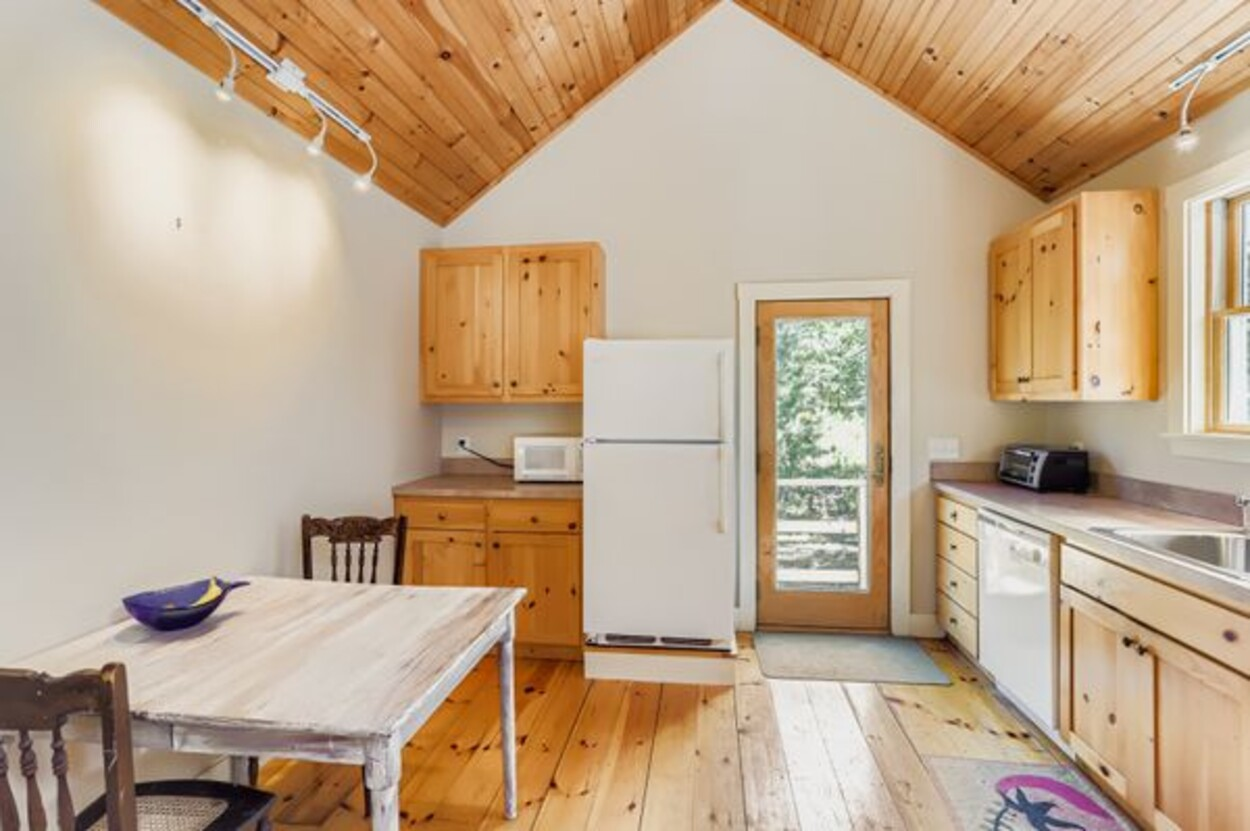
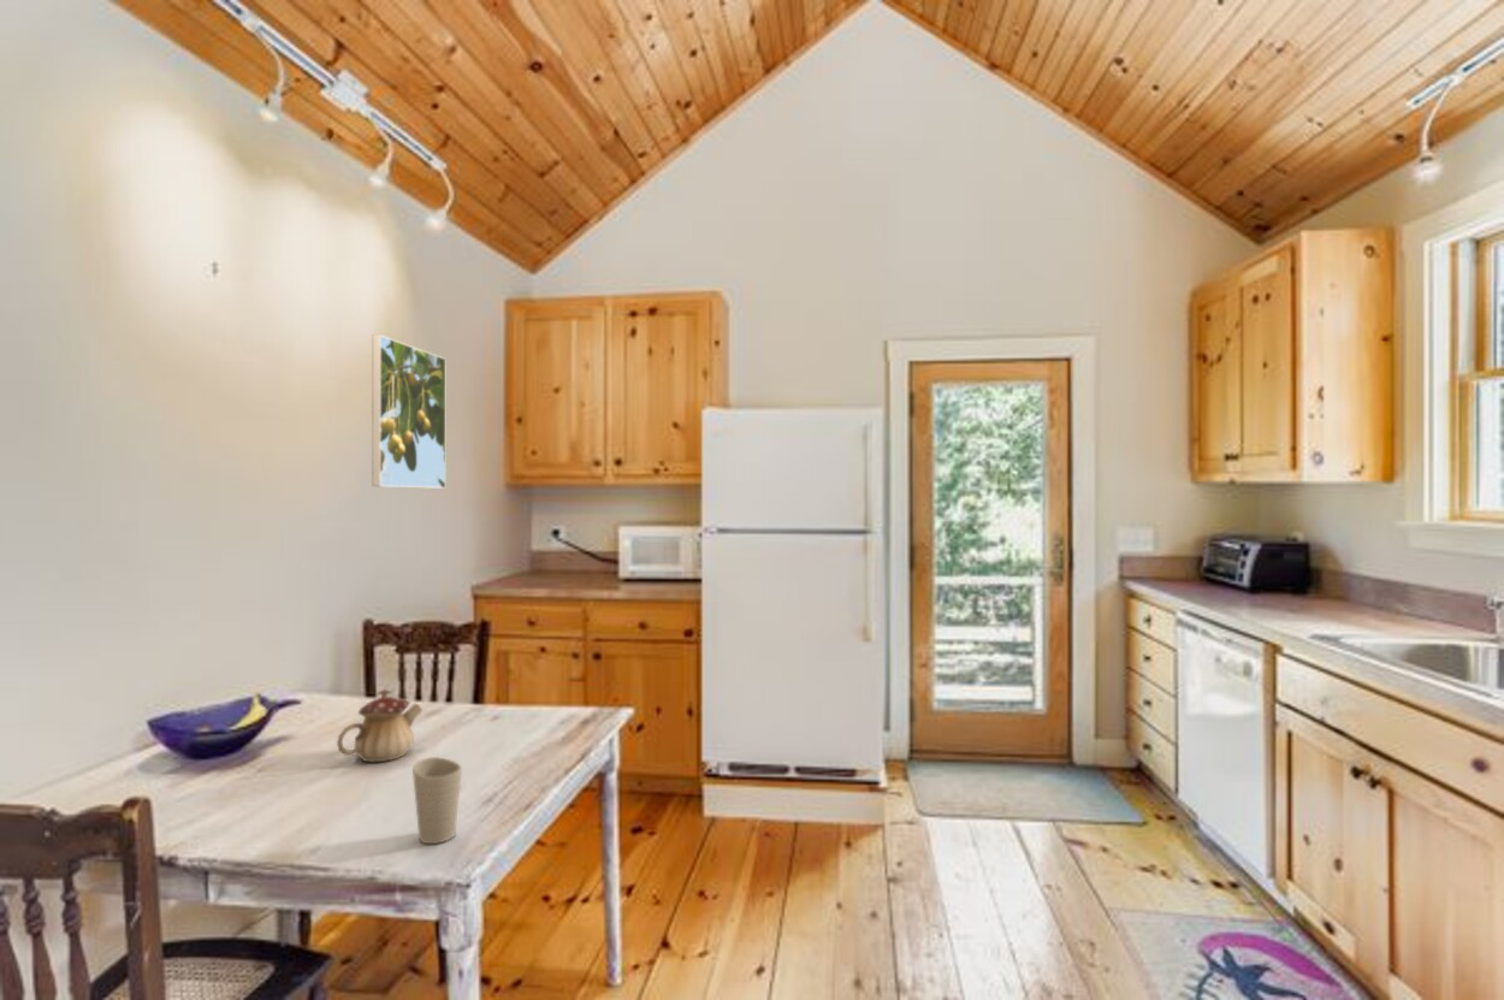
+ cup [411,756,463,845]
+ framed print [371,333,446,490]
+ teapot [336,688,424,763]
